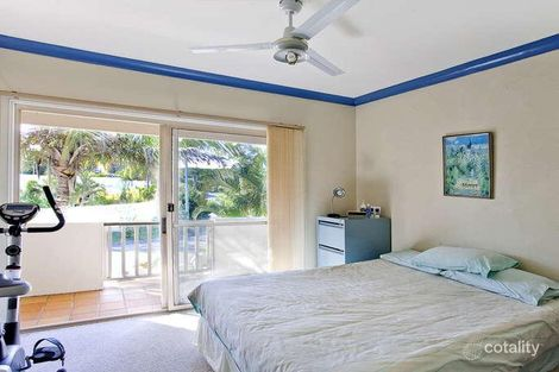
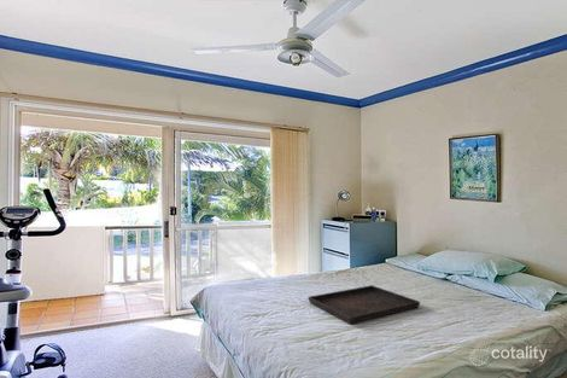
+ serving tray [306,284,421,325]
